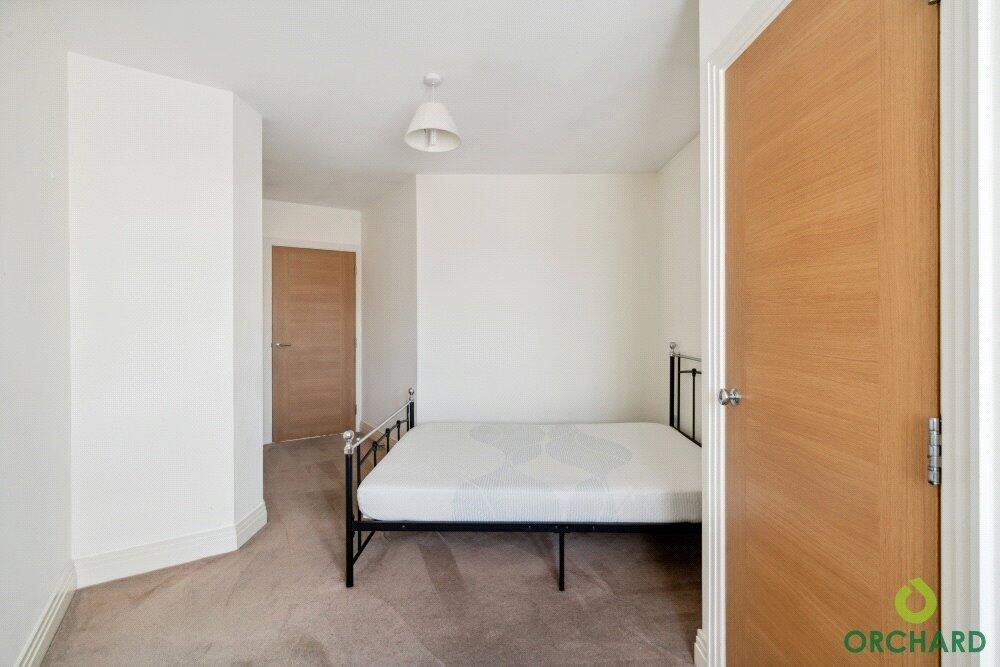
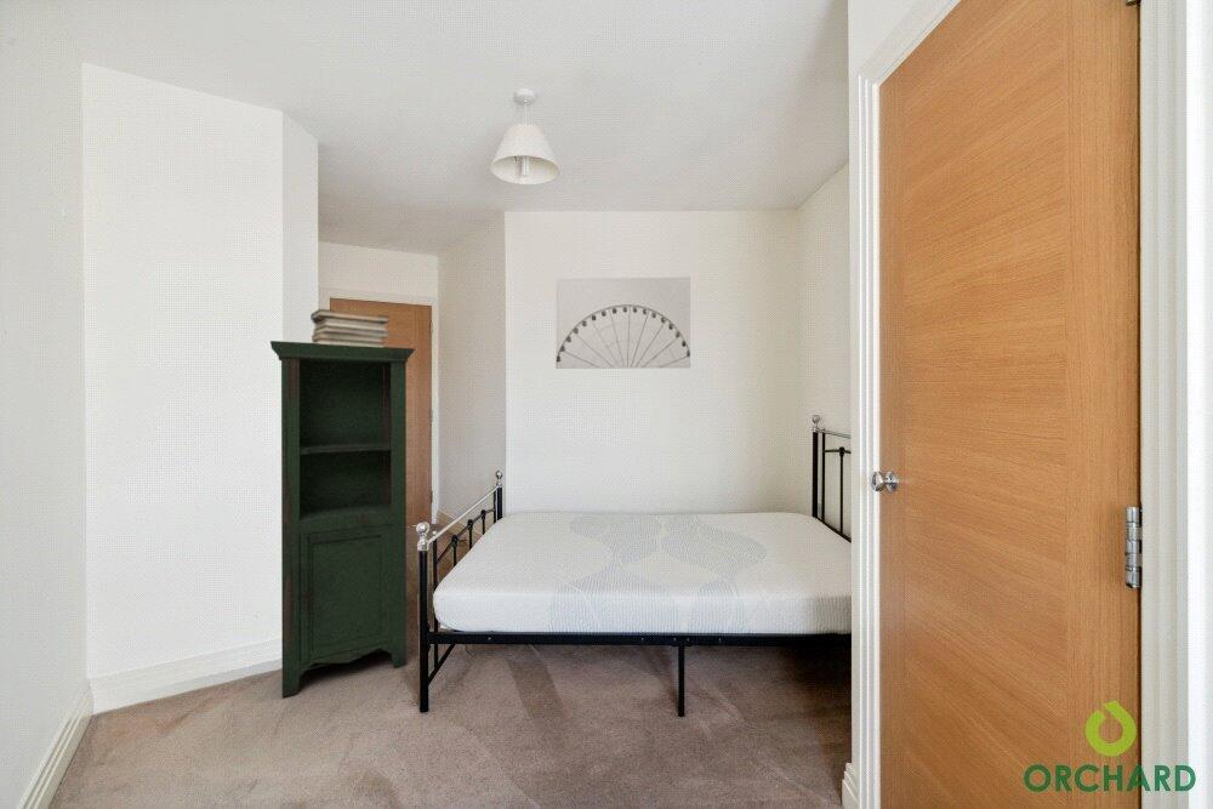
+ cabinet [269,340,416,699]
+ book stack [309,308,391,347]
+ wall art [556,277,691,370]
